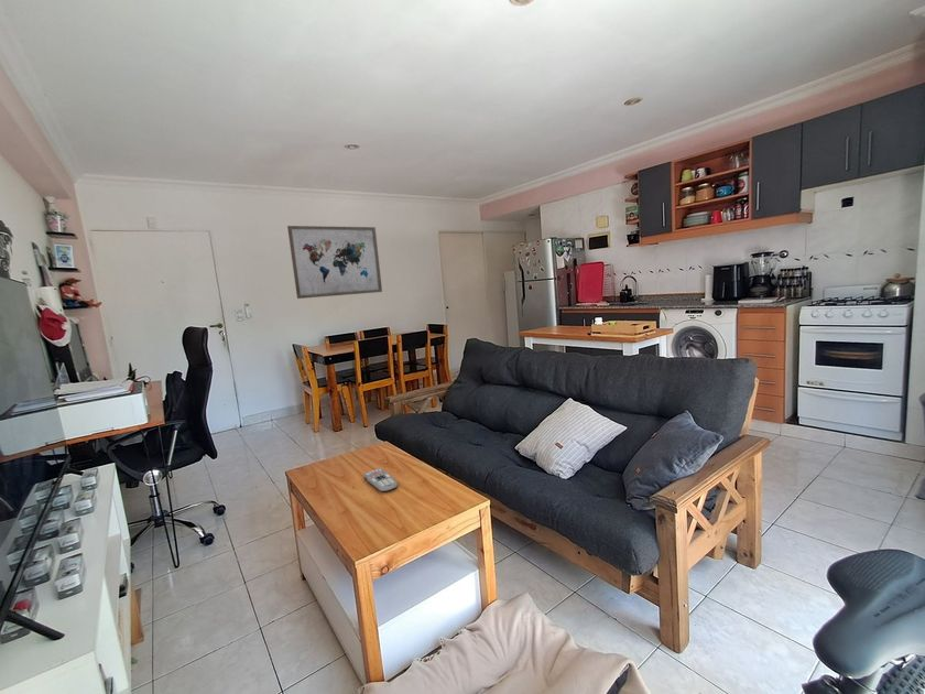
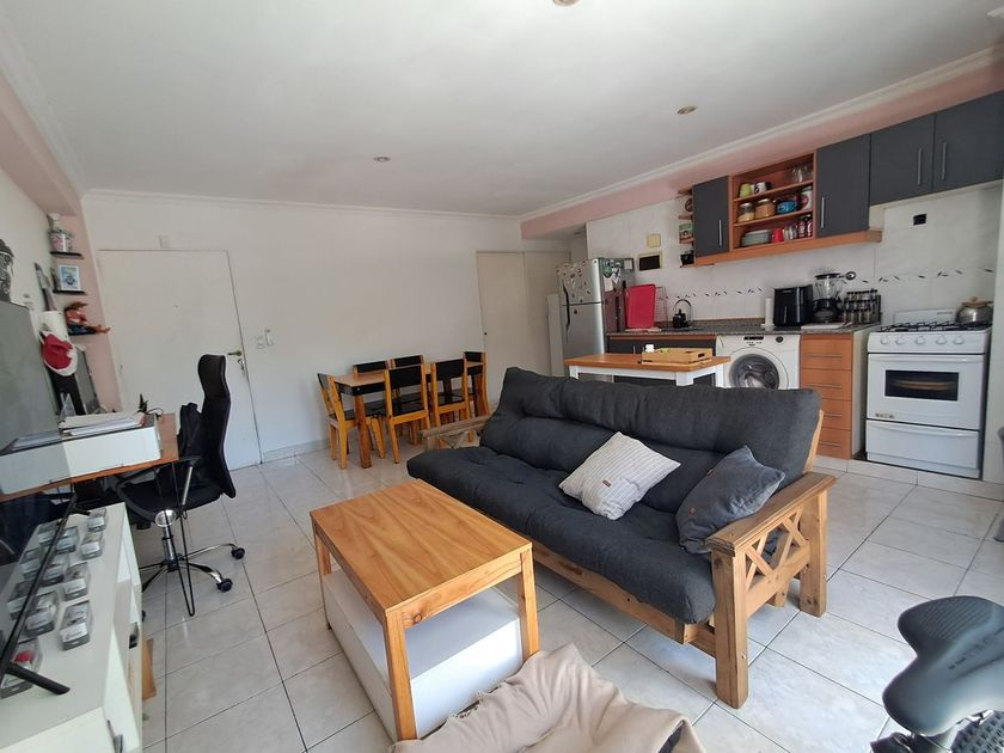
- remote control [362,467,399,492]
- wall art [286,225,383,300]
